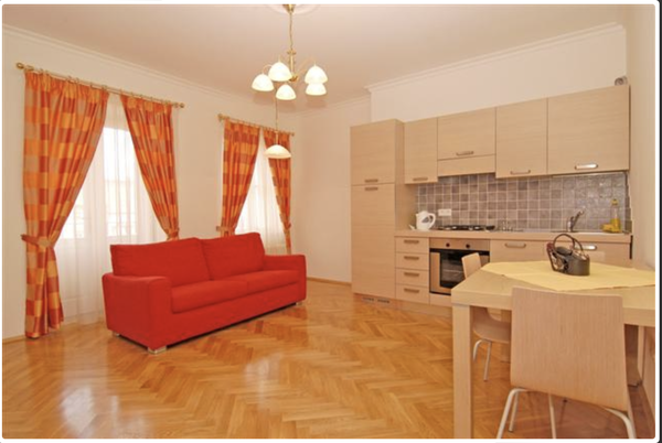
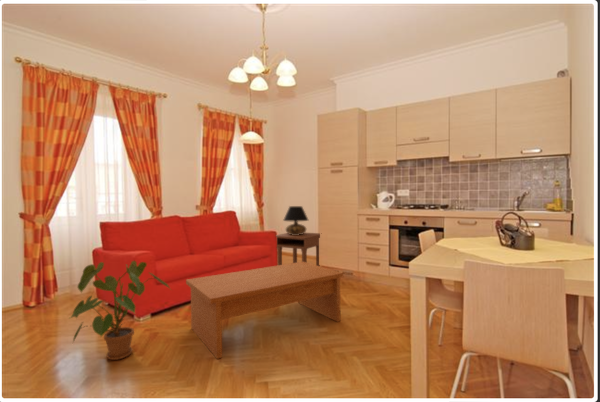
+ nightstand [275,232,321,267]
+ coffee table [185,261,344,360]
+ table lamp [282,205,309,235]
+ house plant [67,260,174,361]
